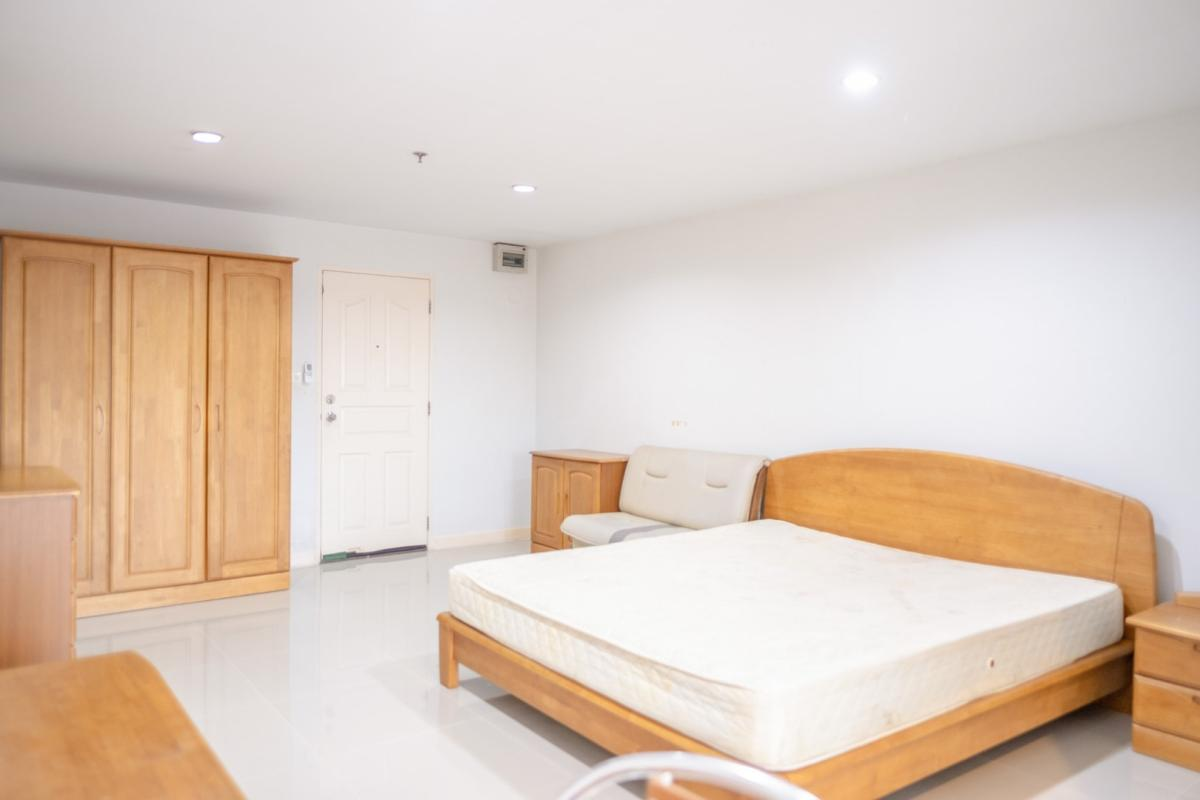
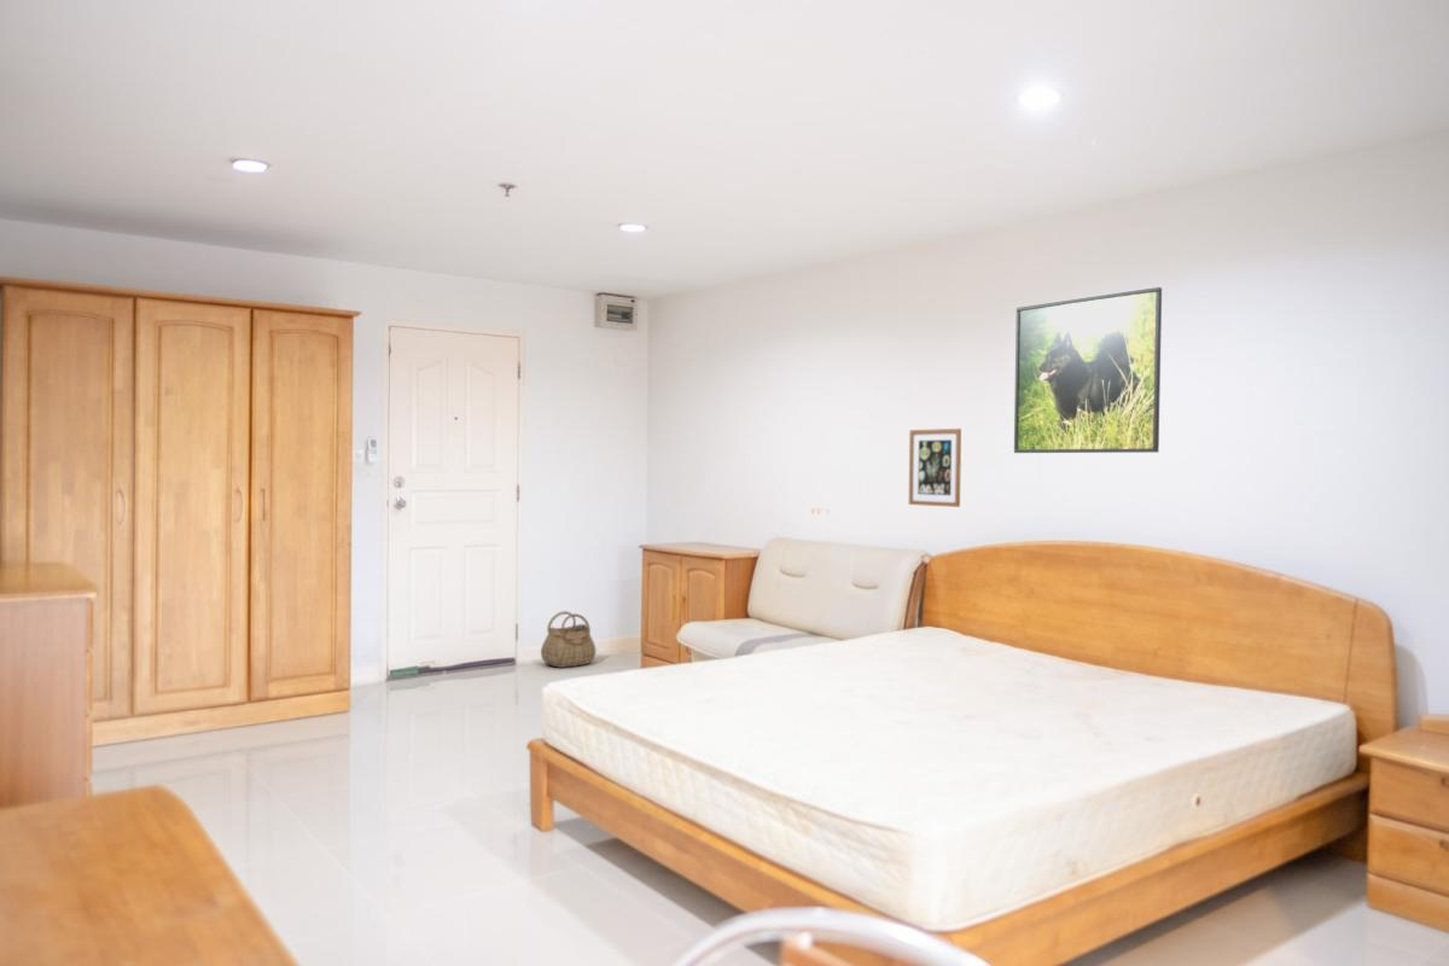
+ wall art [908,427,962,508]
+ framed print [1013,286,1163,454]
+ basket [540,610,597,669]
